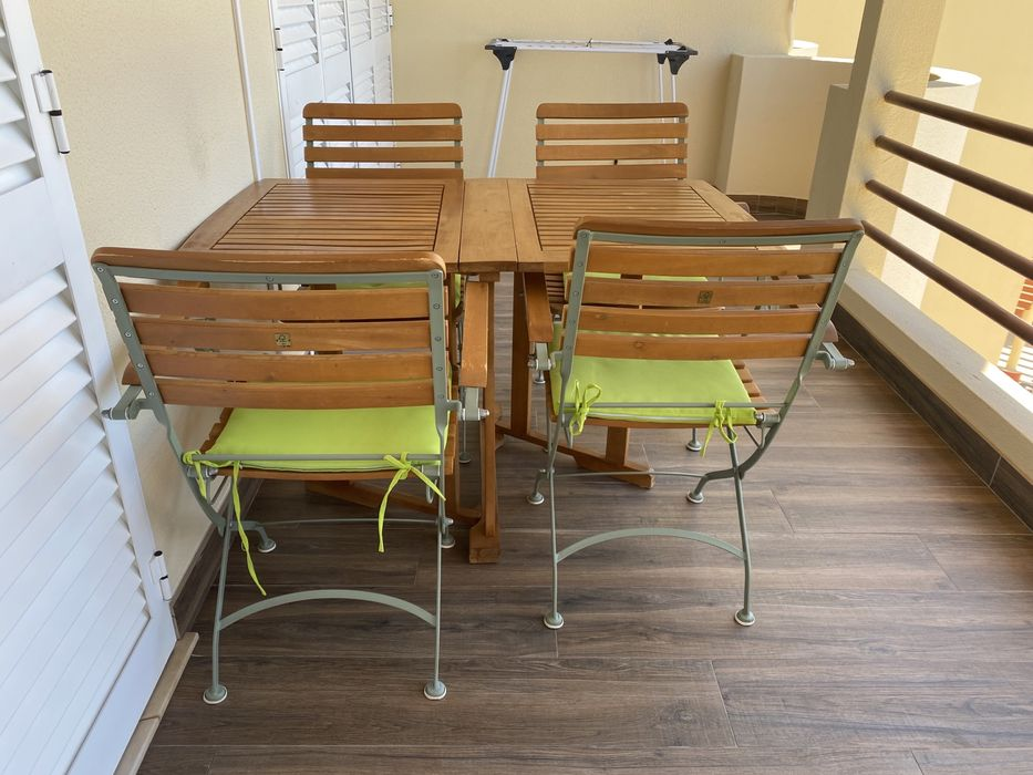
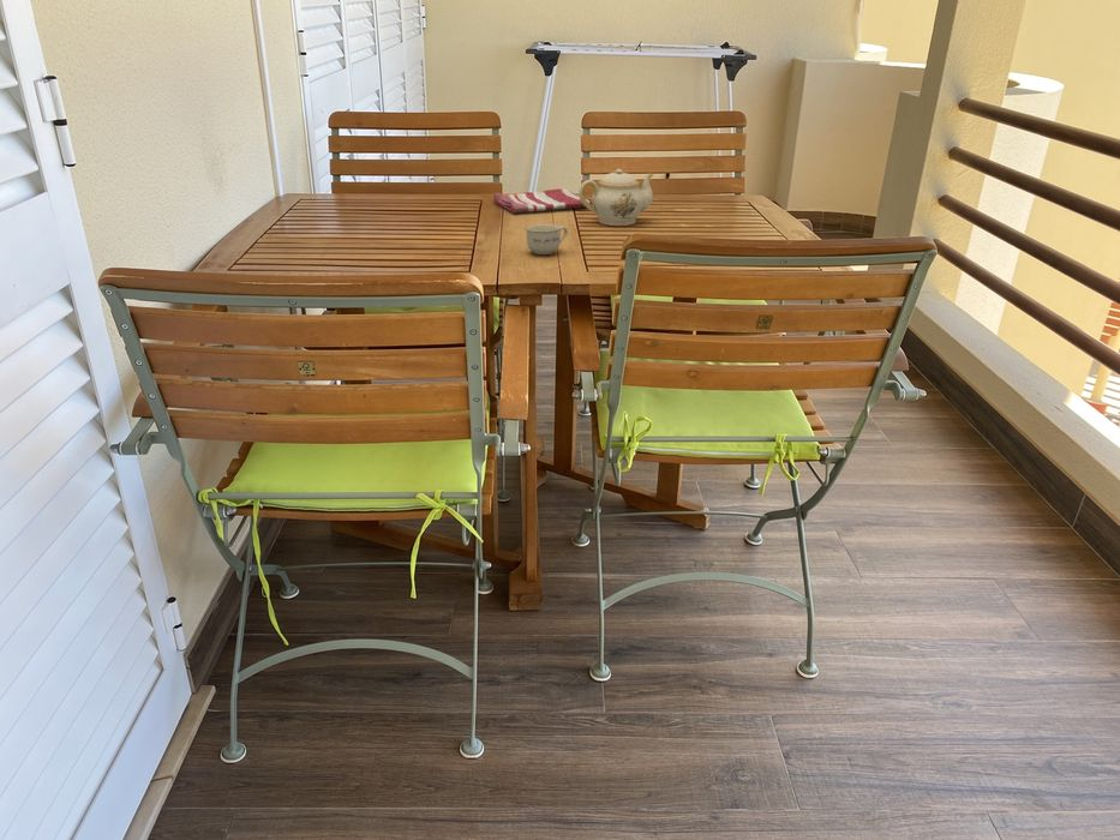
+ teapot [577,168,655,227]
+ dish towel [492,188,593,214]
+ cup [525,223,569,256]
